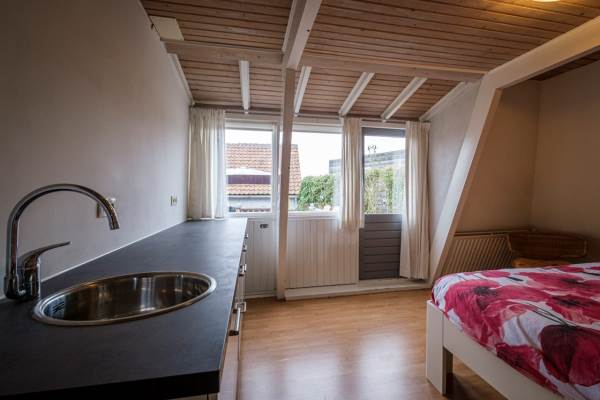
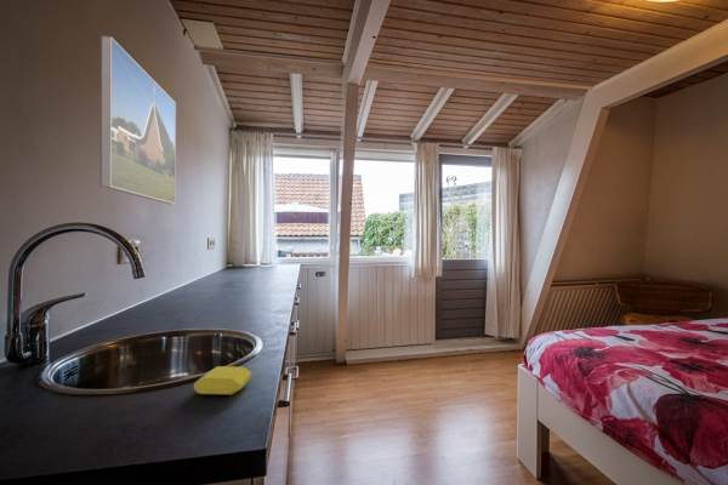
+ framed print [99,34,177,205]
+ soap bar [193,365,252,396]
